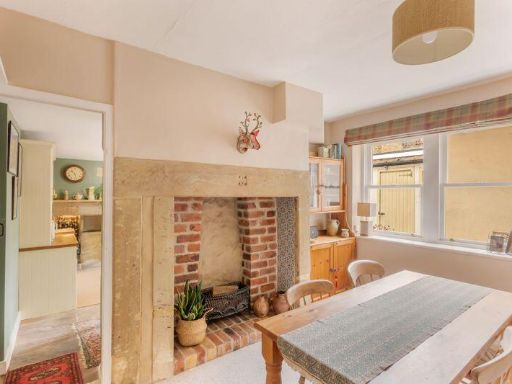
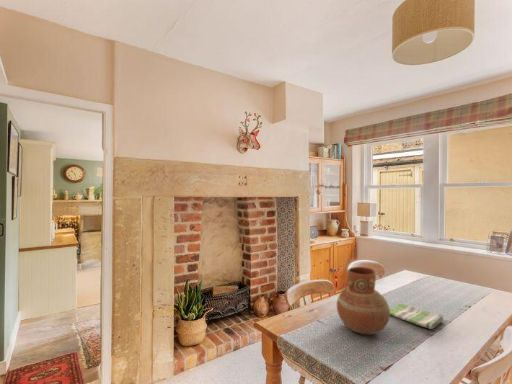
+ dish towel [390,303,445,330]
+ vase [336,266,391,335]
